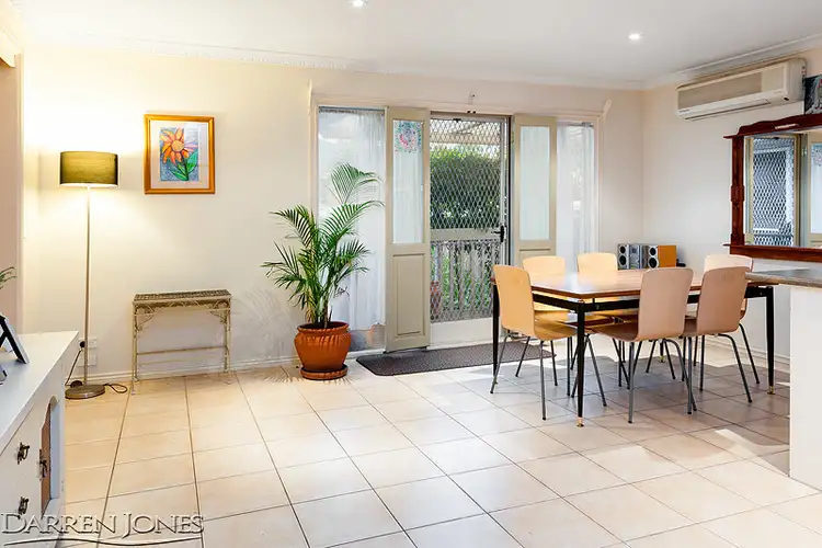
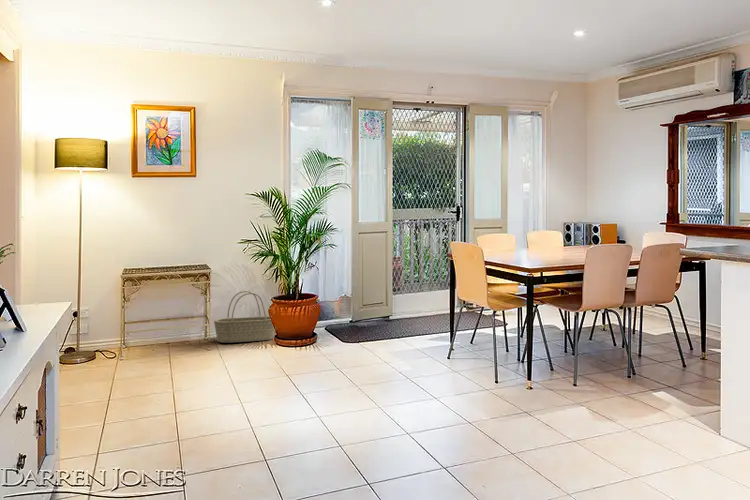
+ basket [213,290,276,344]
